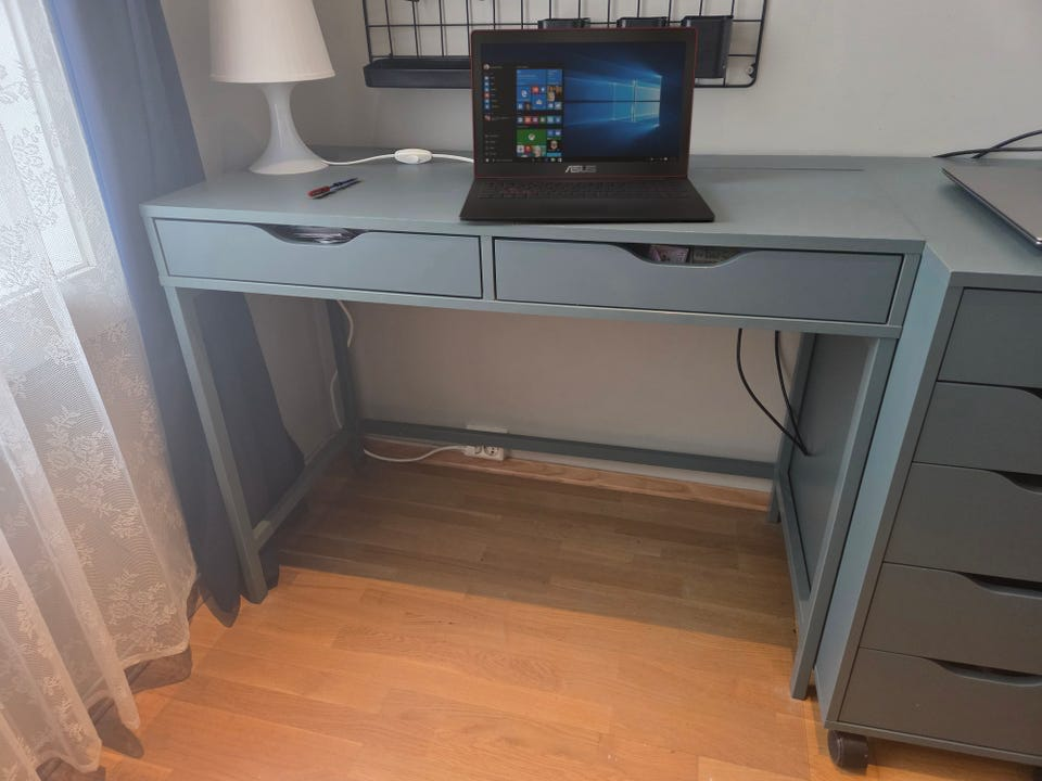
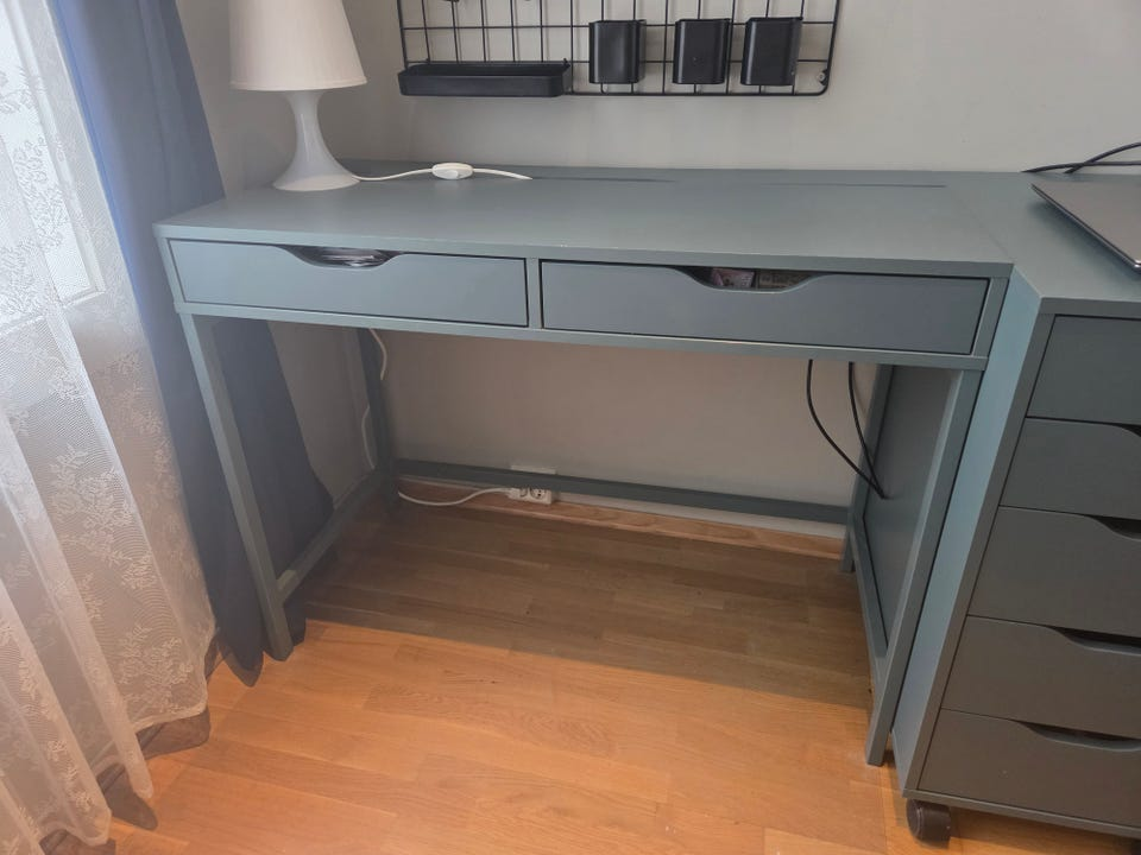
- pen [307,177,359,197]
- laptop [458,25,716,222]
